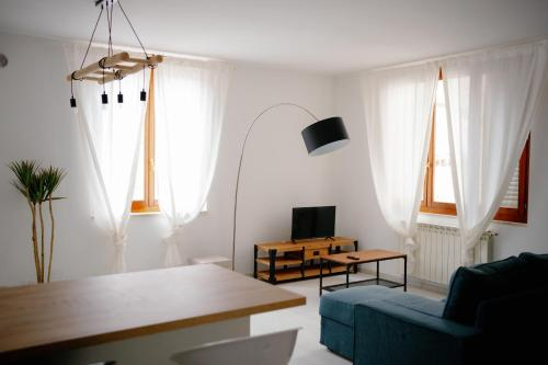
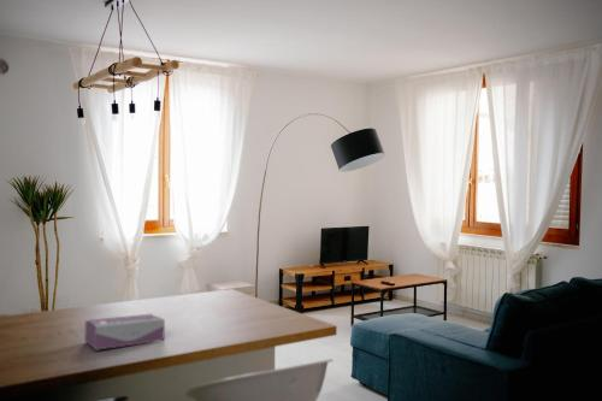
+ tissue box [83,313,166,352]
